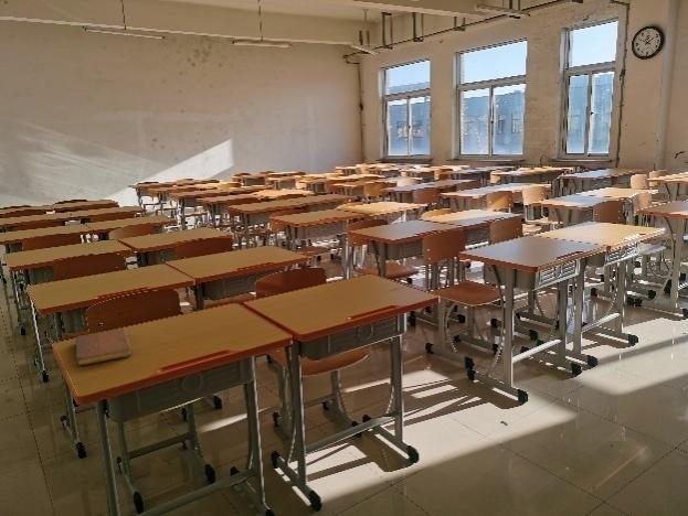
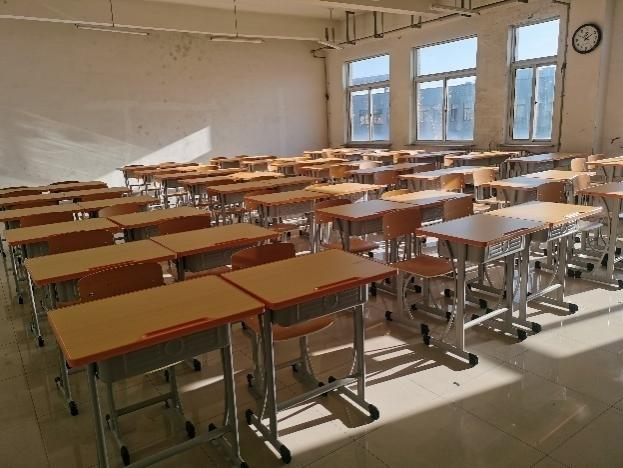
- notebook [74,327,133,367]
